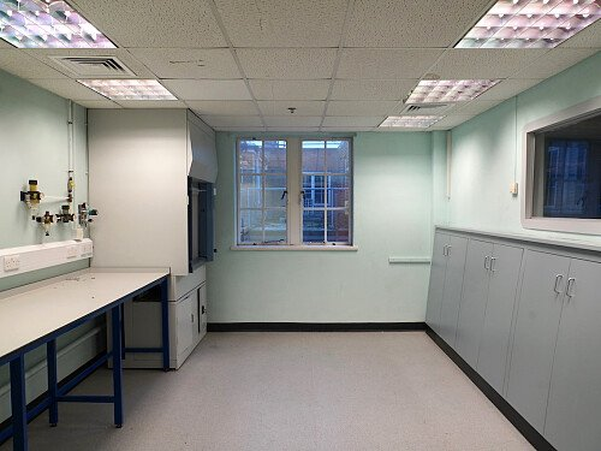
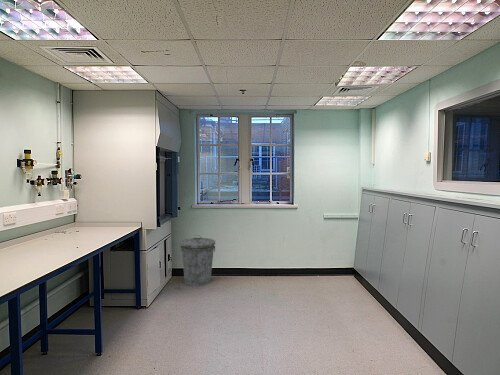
+ trash can [179,234,216,287]
